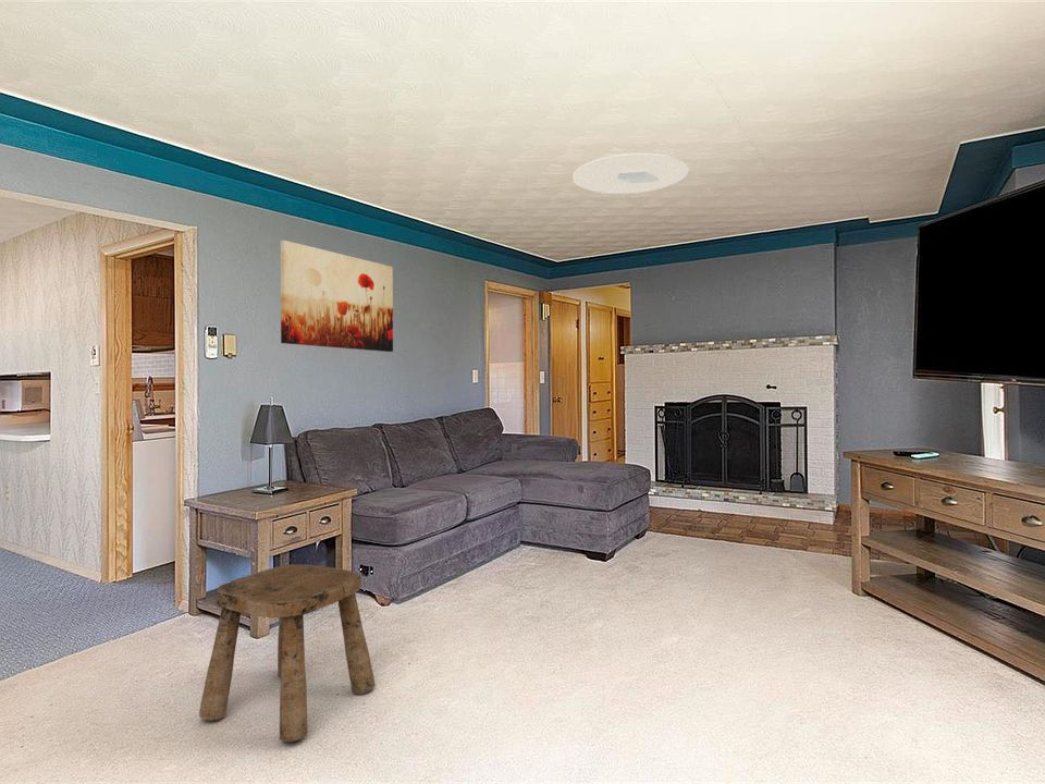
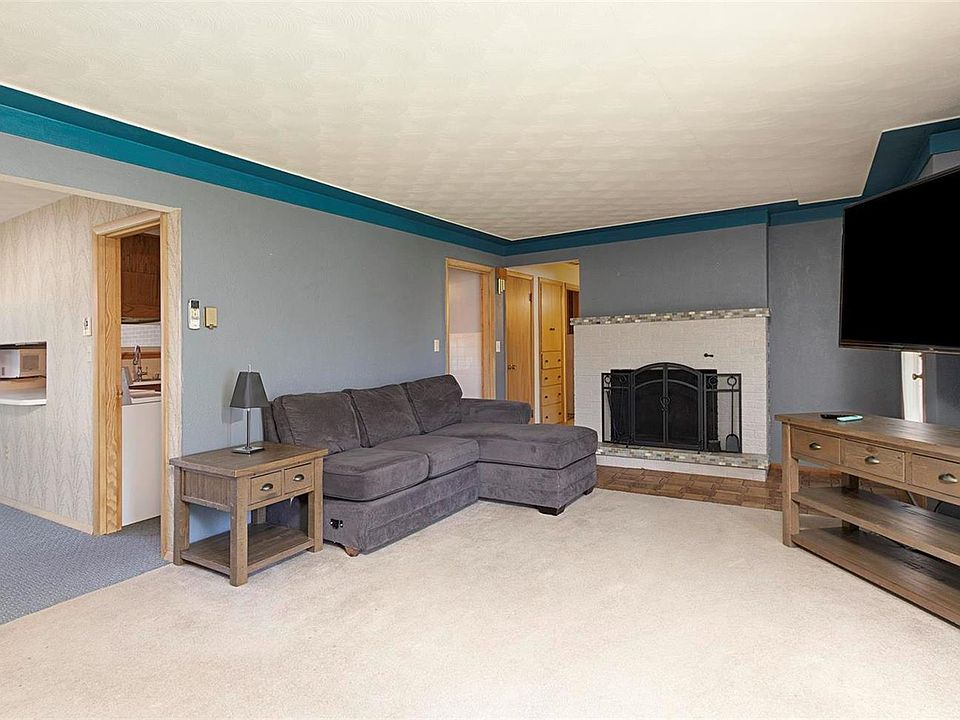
- wall art [280,240,394,353]
- stool [198,563,377,743]
- ceiling light [571,152,689,195]
